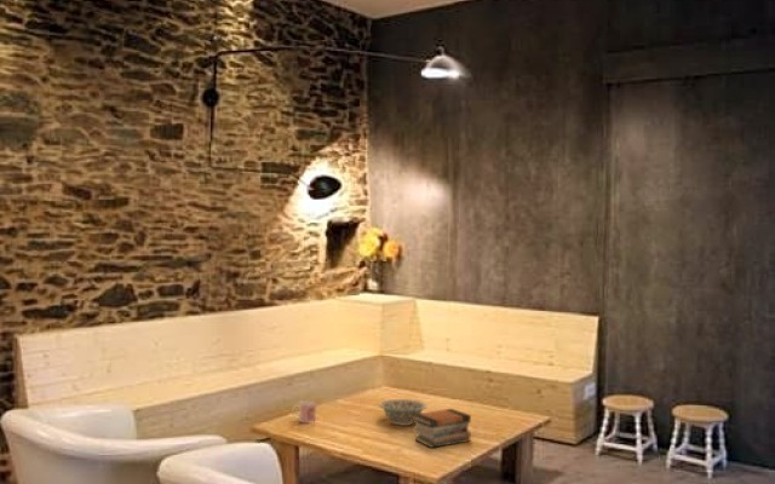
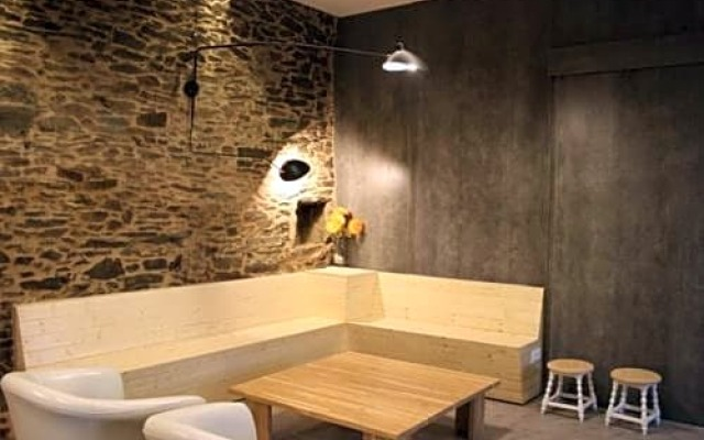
- book stack [412,408,472,449]
- decorative bowl [378,398,427,426]
- mug [291,399,317,425]
